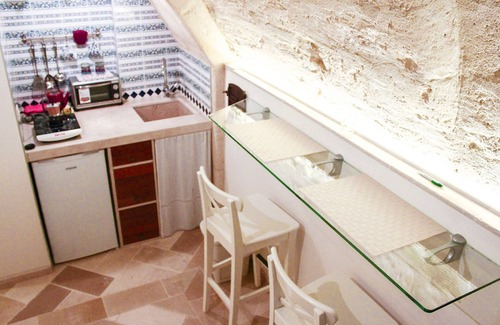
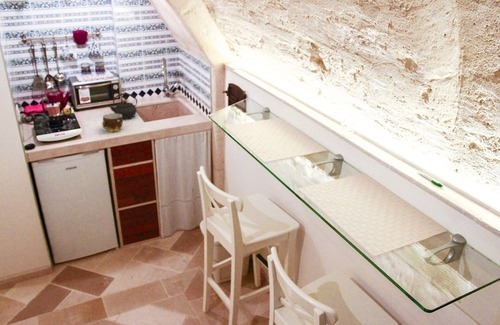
+ cup [101,112,124,133]
+ kettle [108,92,138,120]
